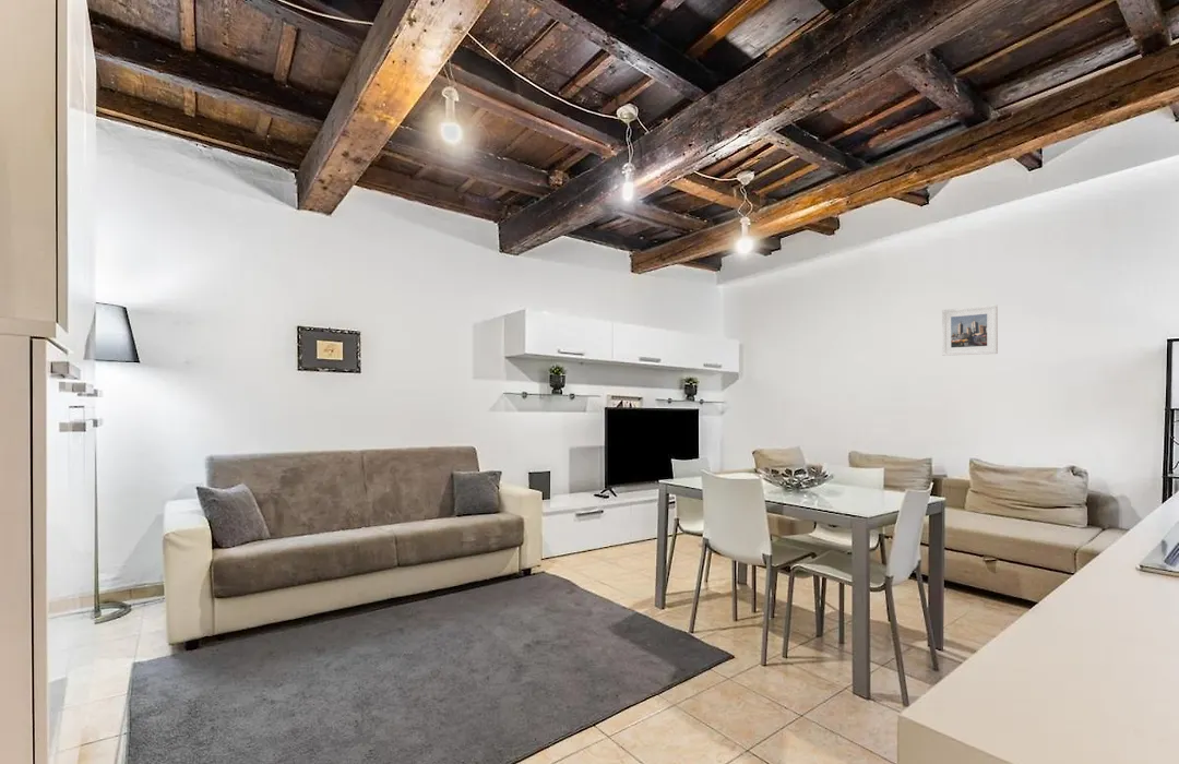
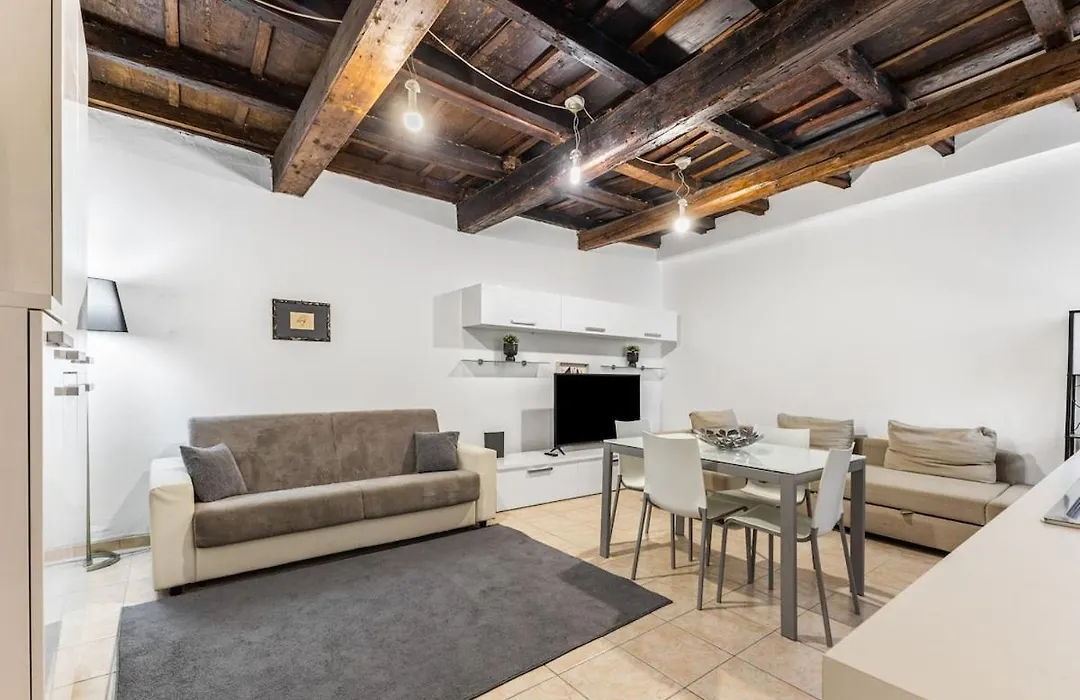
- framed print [941,303,999,357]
